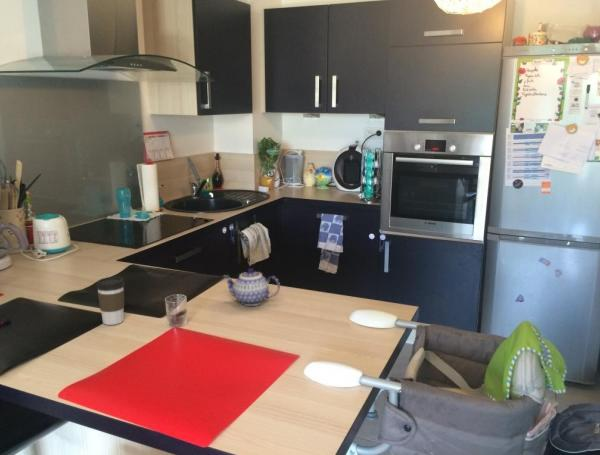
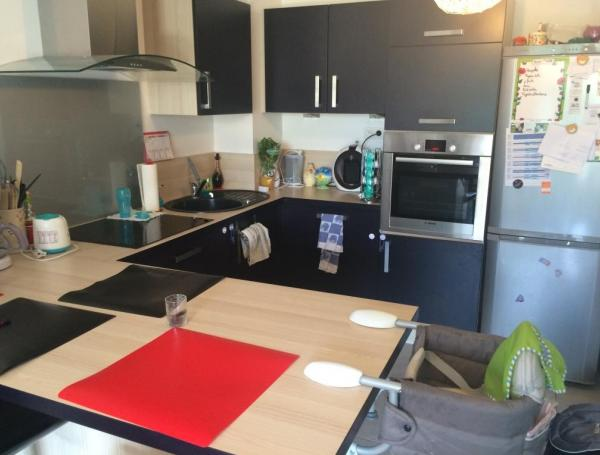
- teapot [222,267,281,307]
- coffee cup [96,276,126,326]
